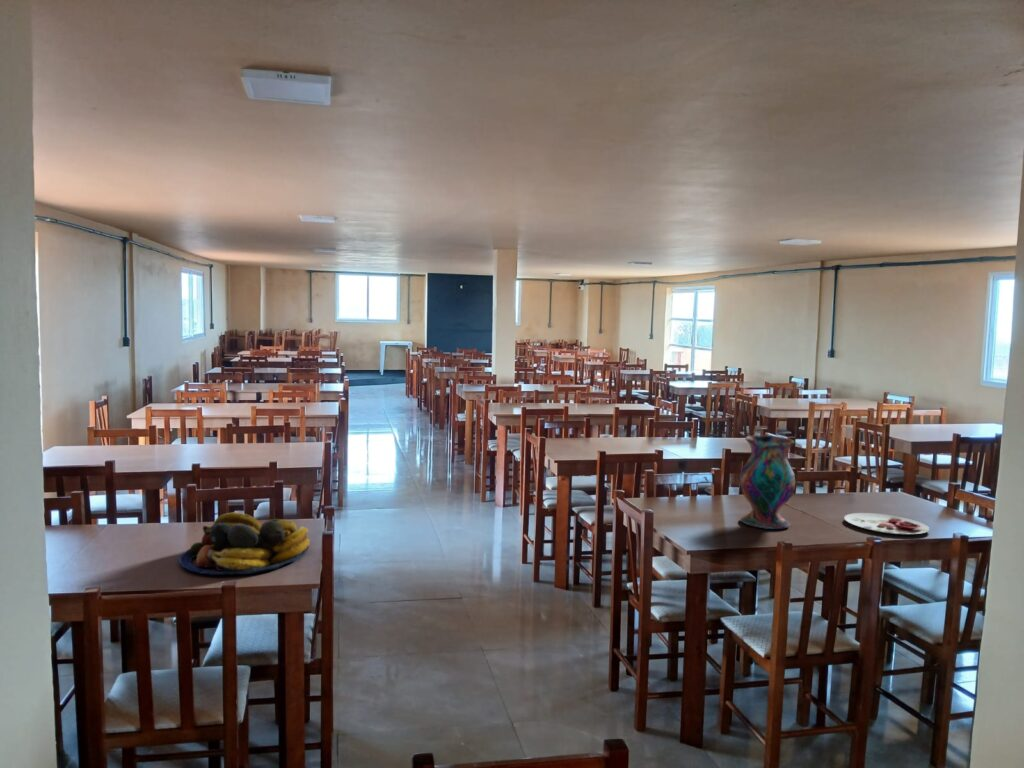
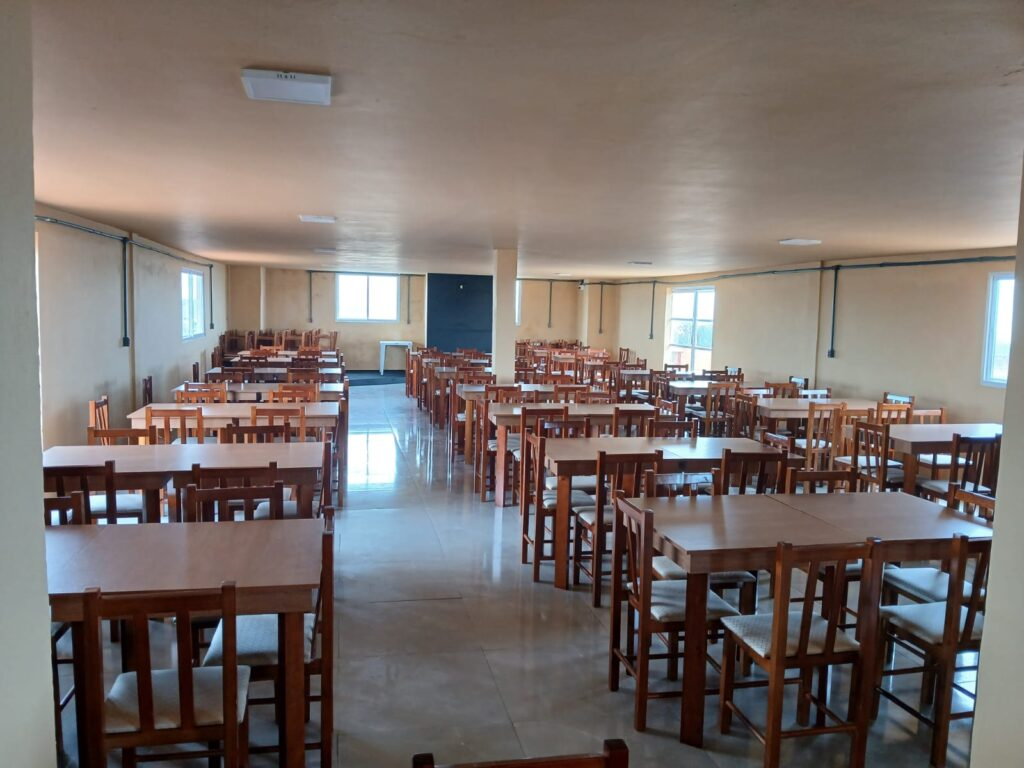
- vase [739,434,796,530]
- plate [843,512,930,535]
- fruit bowl [178,512,311,576]
